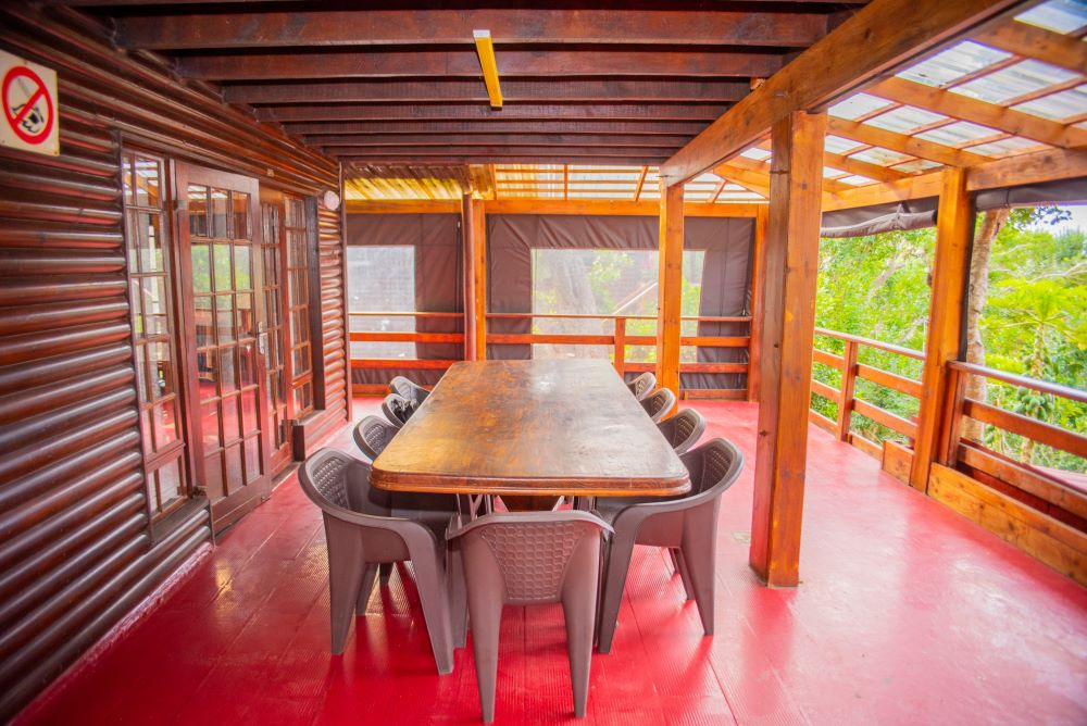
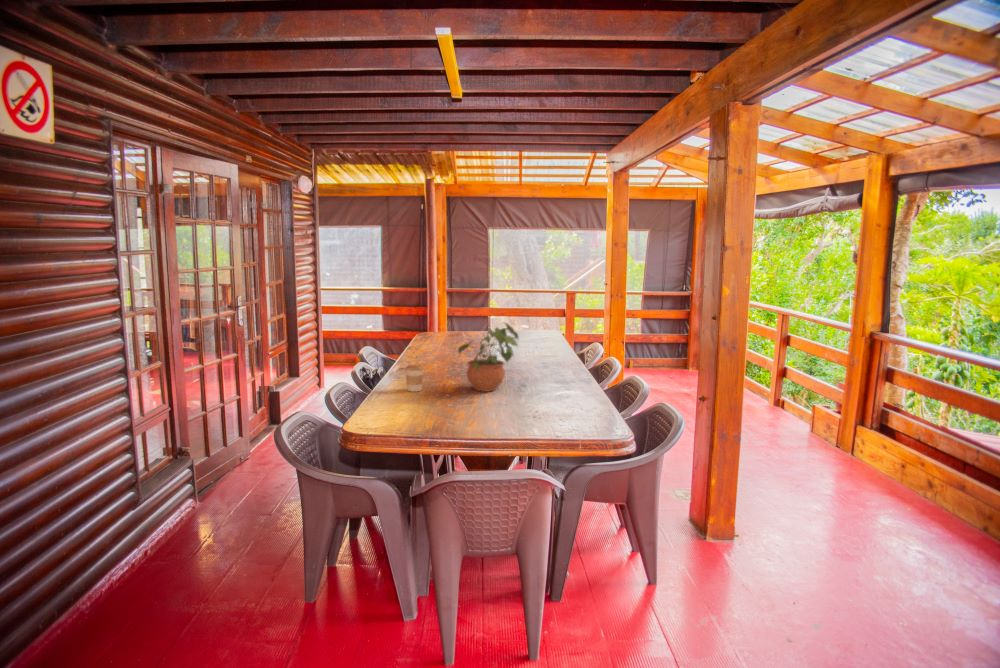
+ potted plant [457,321,520,393]
+ coffee cup [404,364,425,393]
